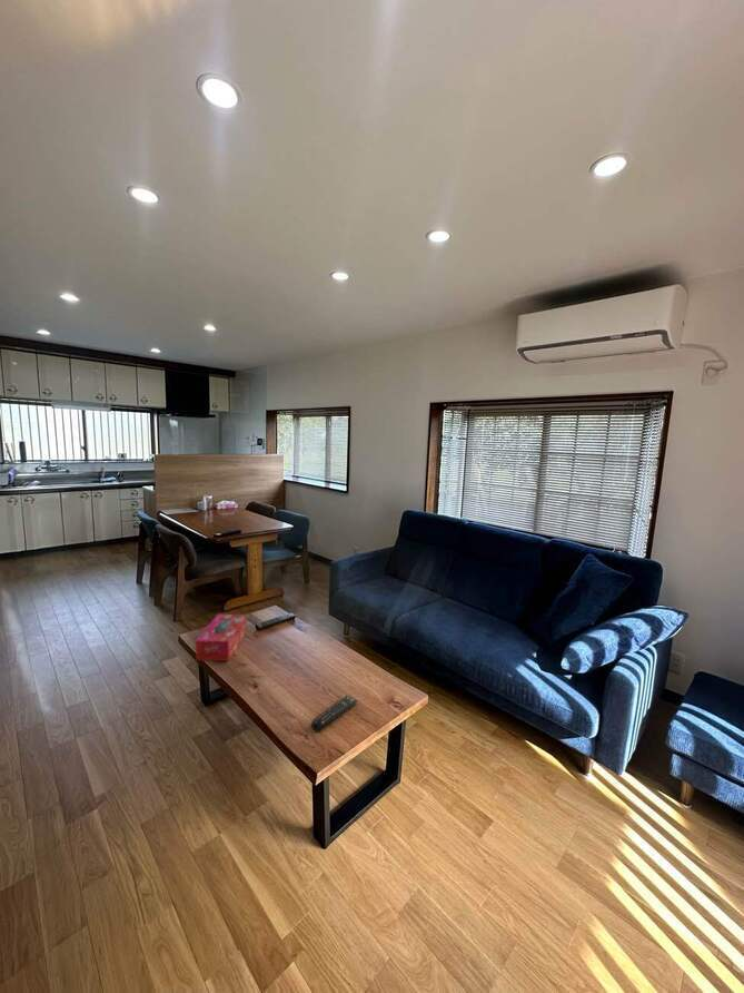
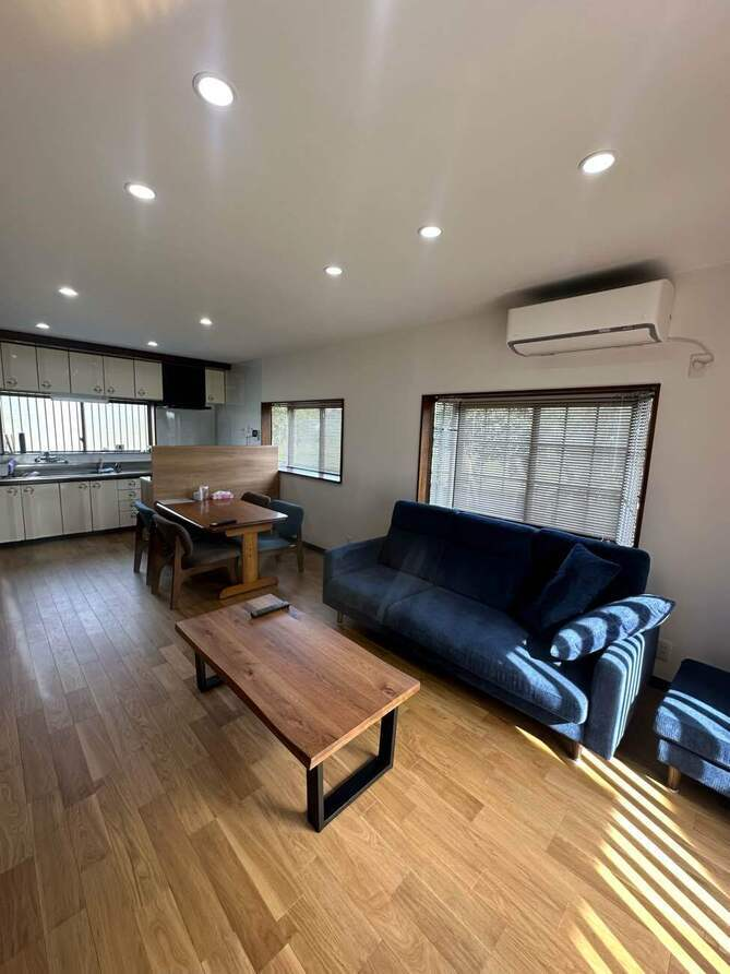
- tissue box [195,612,247,662]
- remote control [310,695,358,733]
